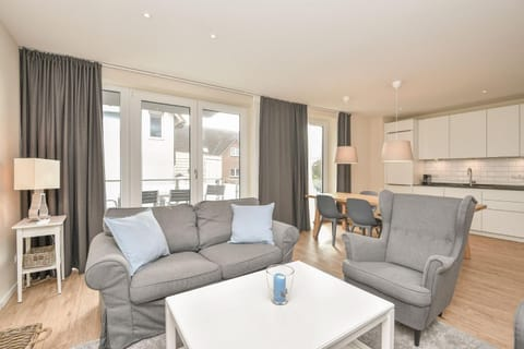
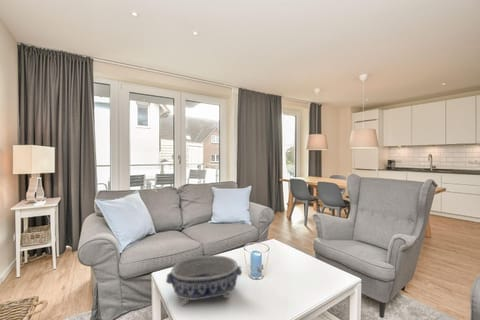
+ decorative bowl [165,254,243,307]
